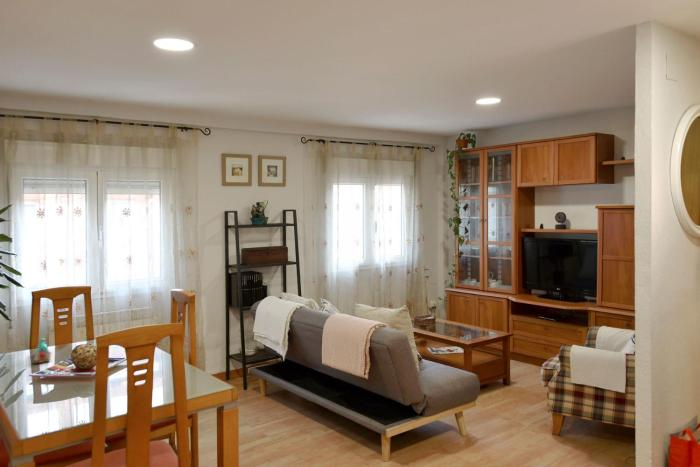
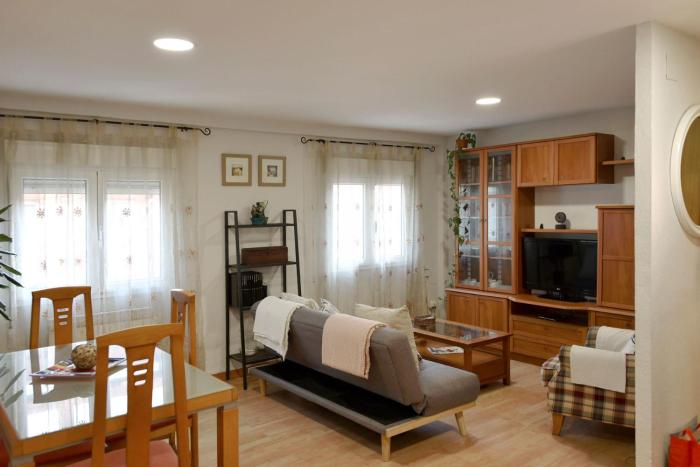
- vase [32,337,52,365]
